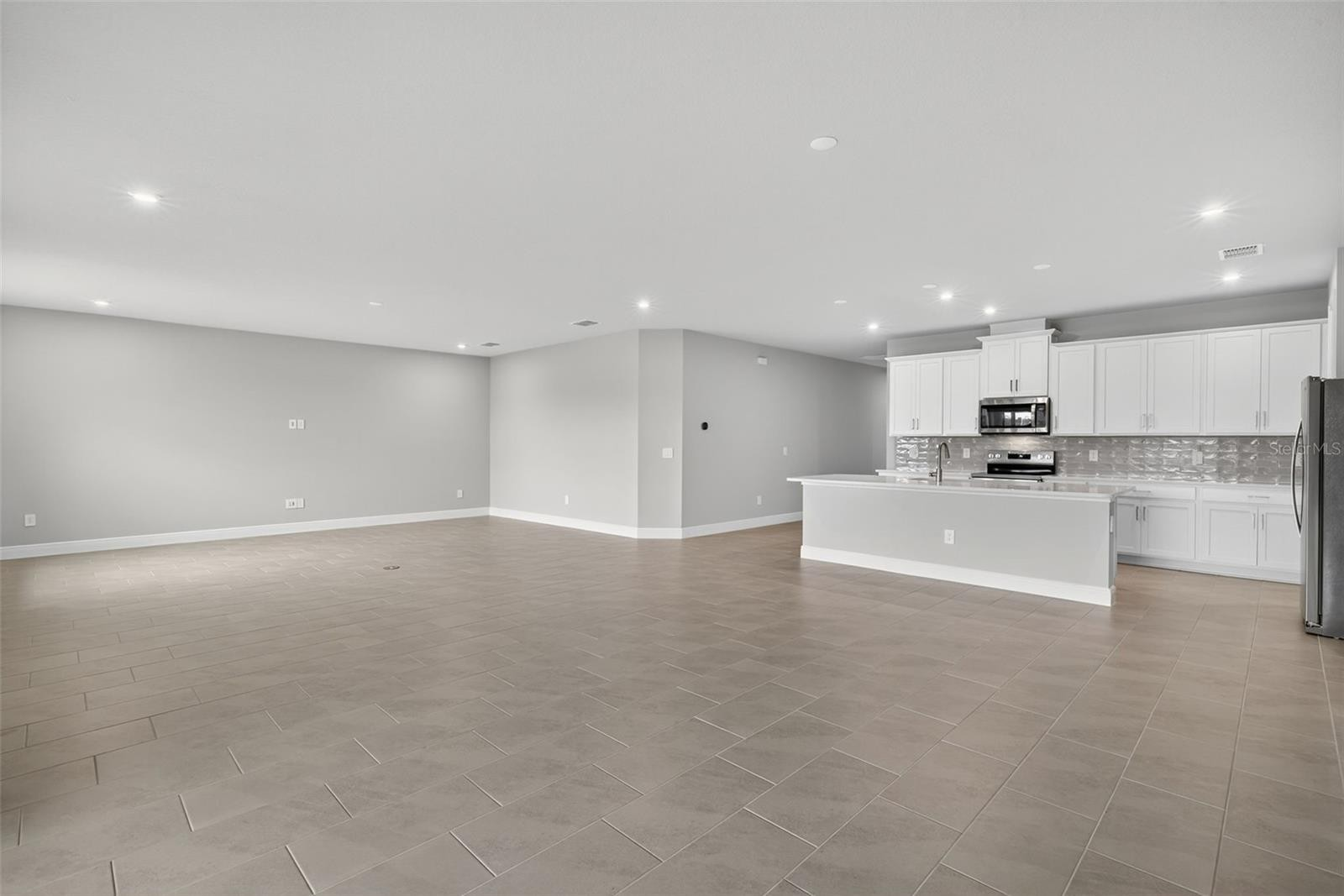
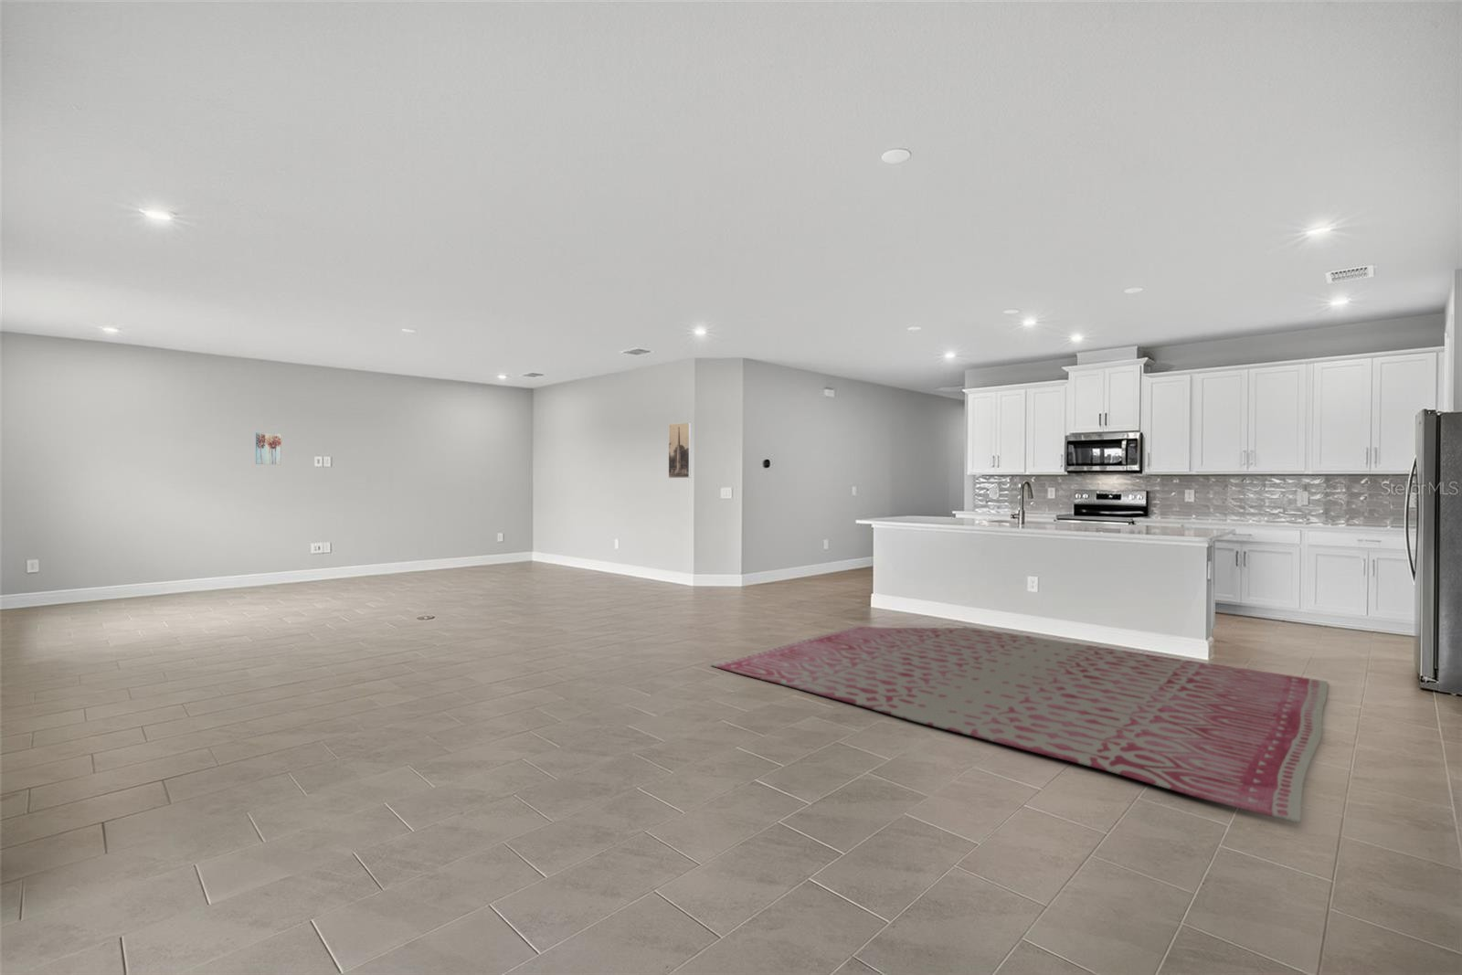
+ wall art [255,431,283,466]
+ rug [710,620,1328,824]
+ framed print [668,422,692,479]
